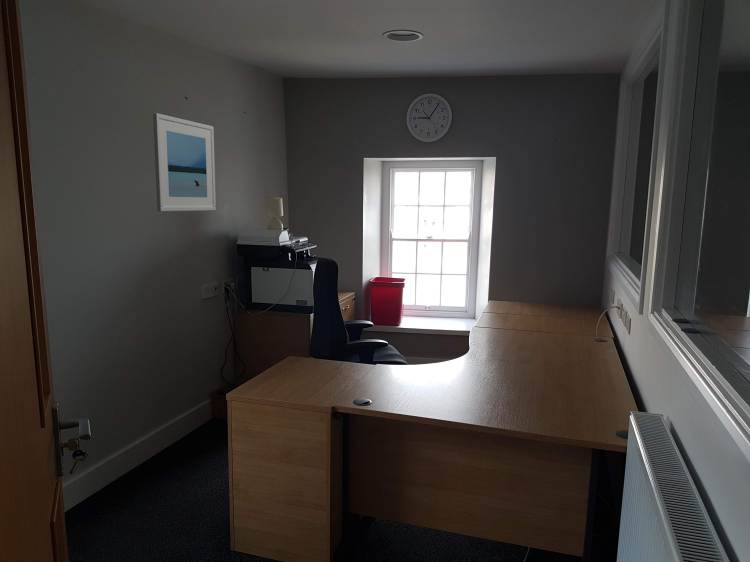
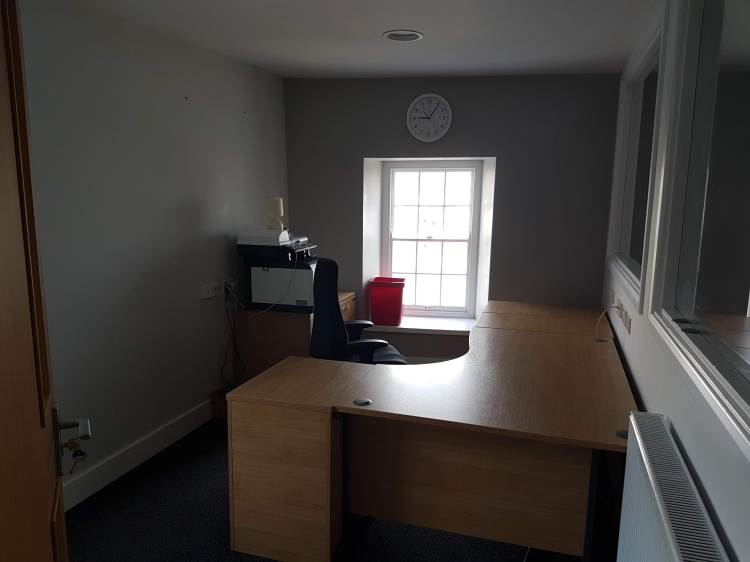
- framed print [152,112,217,212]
